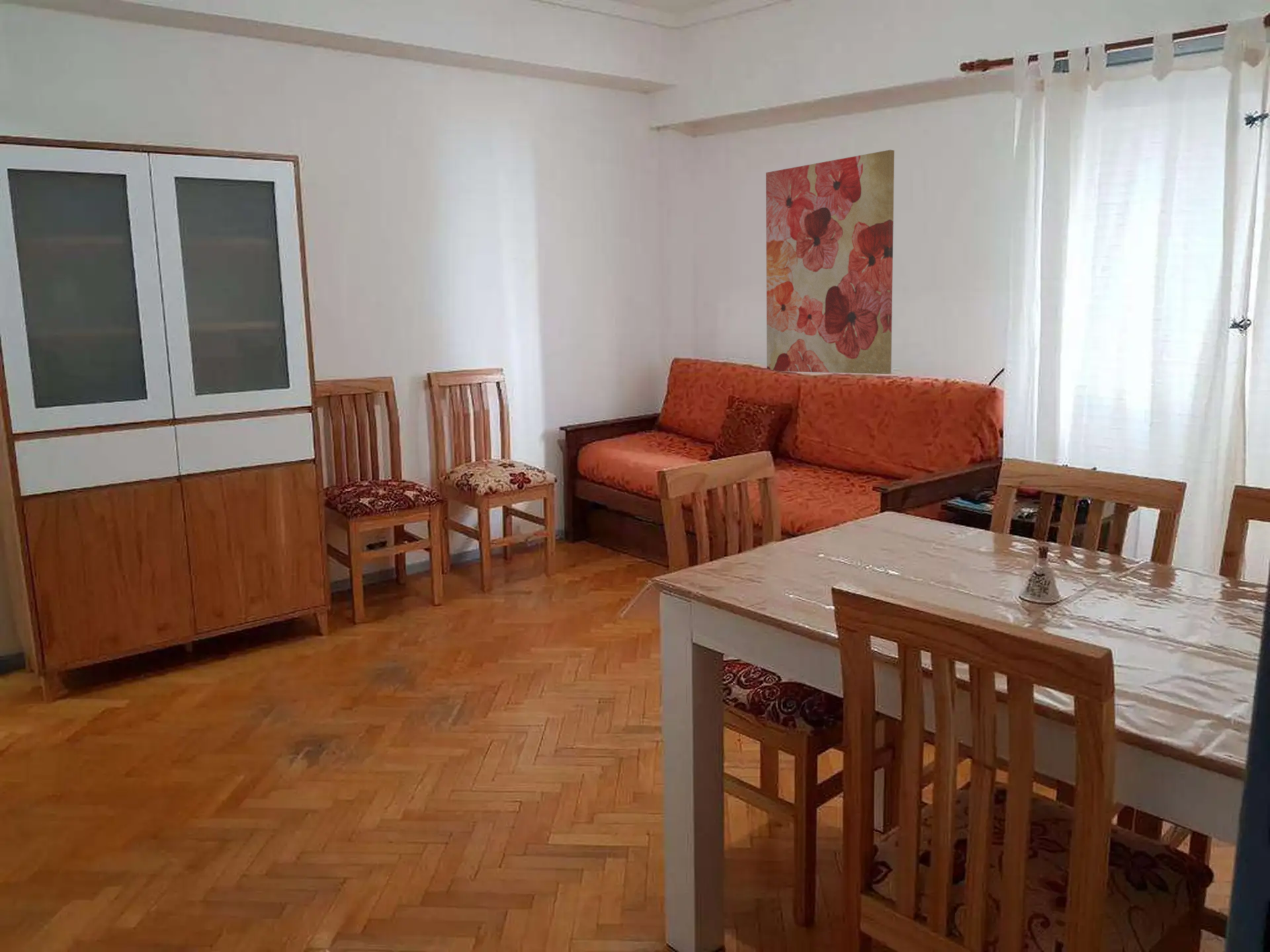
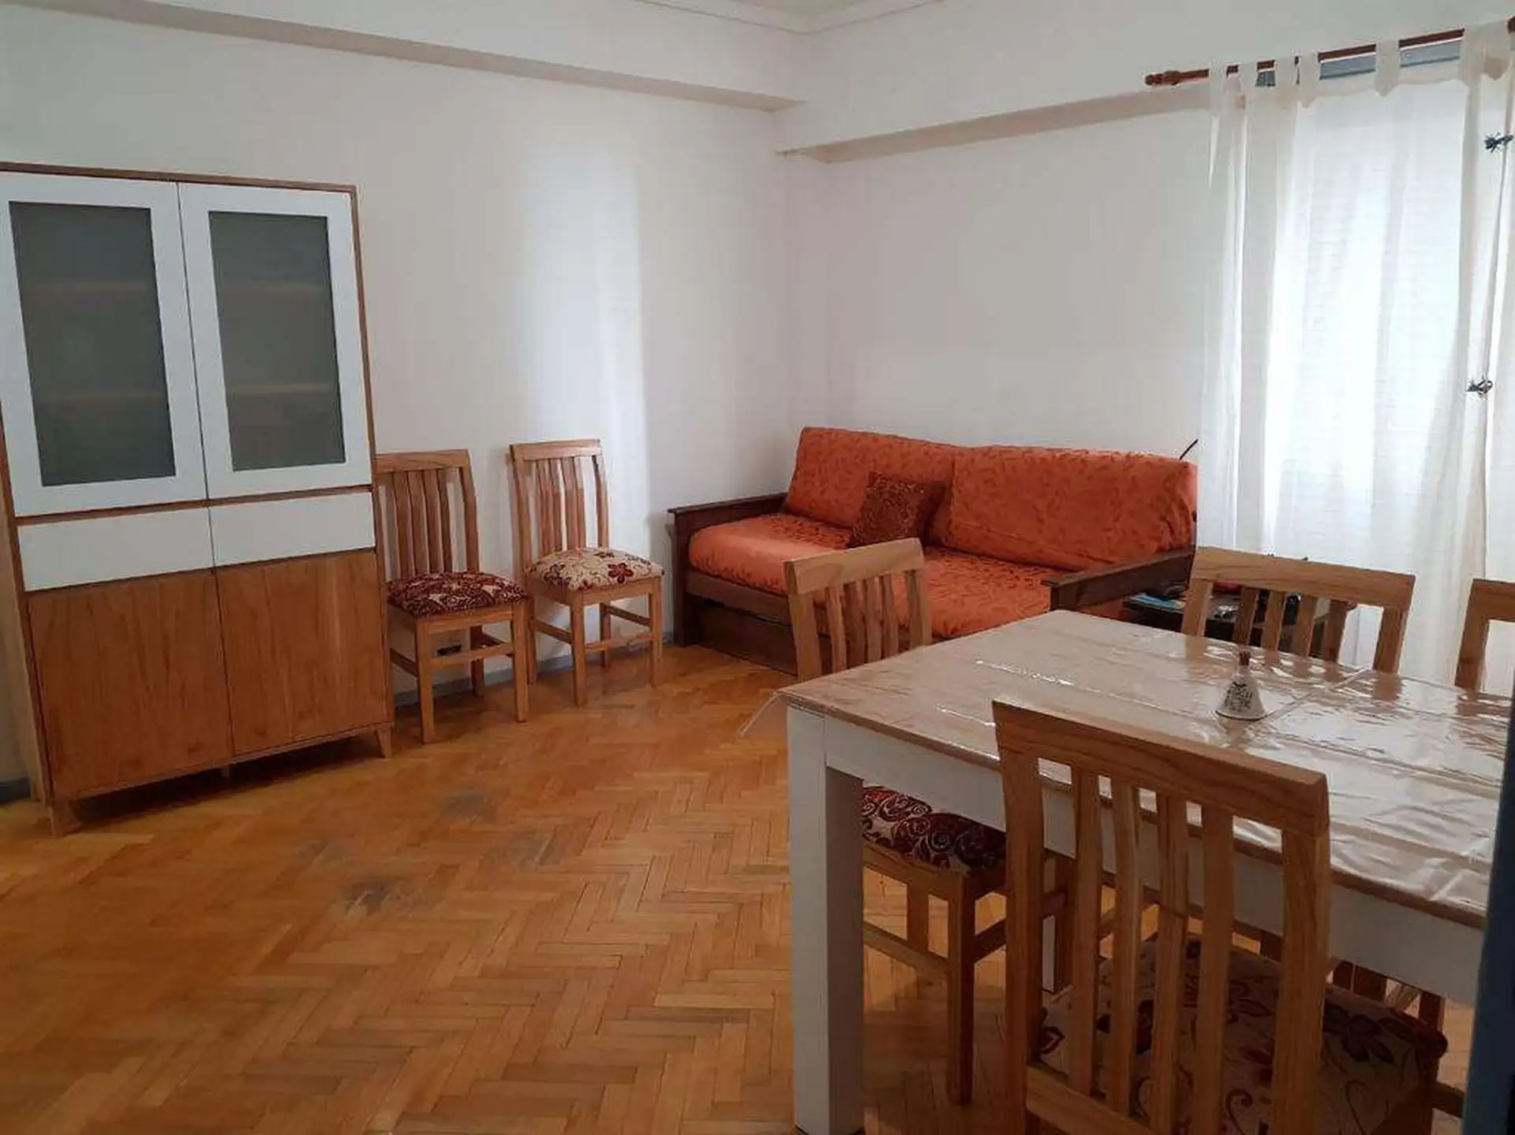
- wall art [765,149,895,375]
